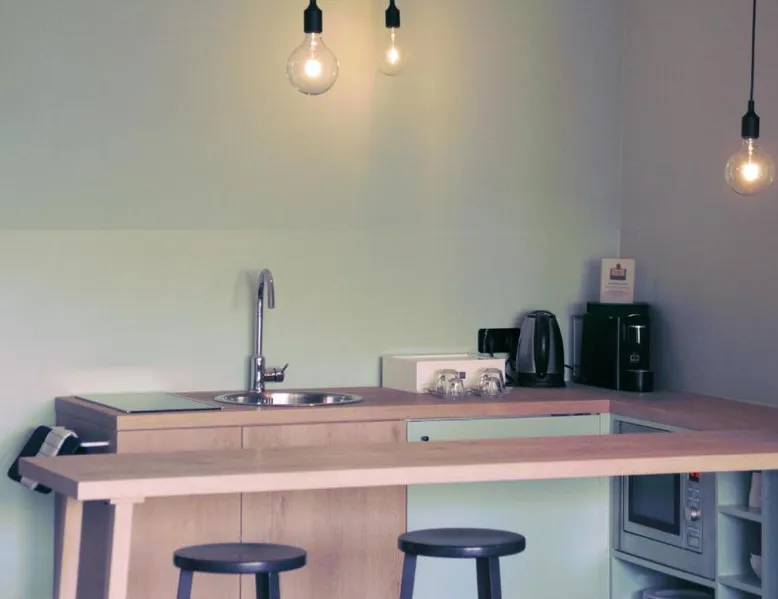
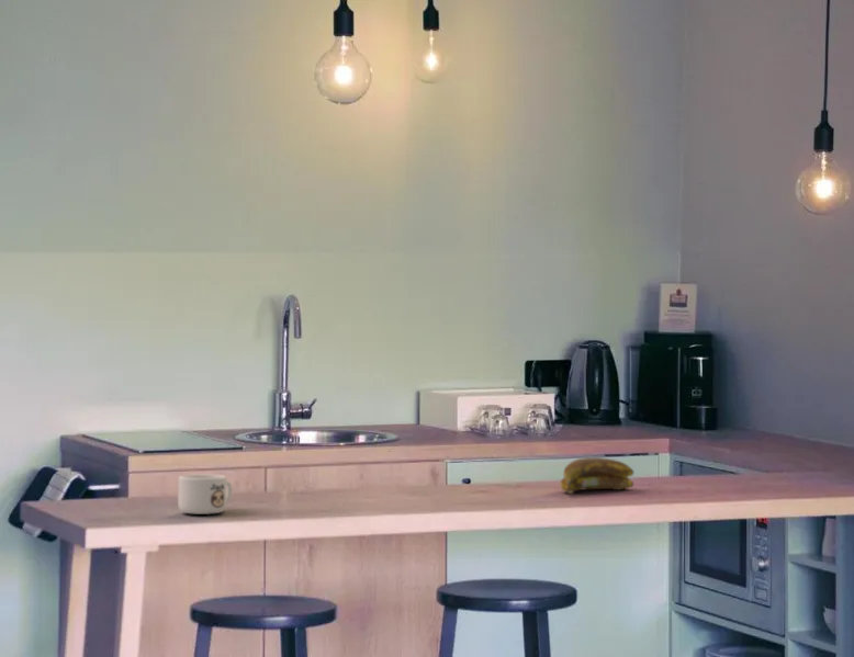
+ banana [559,456,634,495]
+ mug [177,473,233,516]
